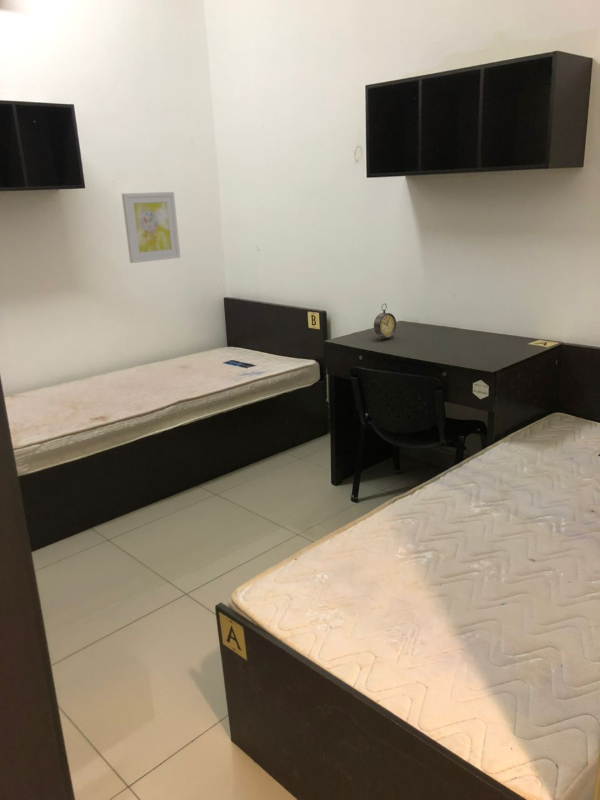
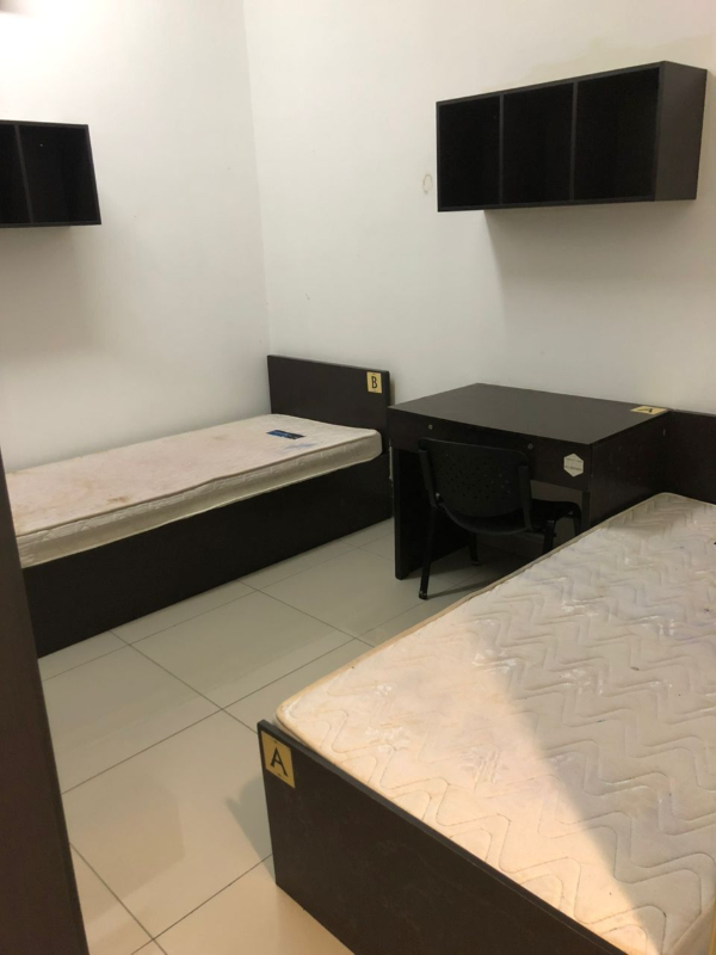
- wall art [121,191,181,264]
- alarm clock [373,303,397,342]
